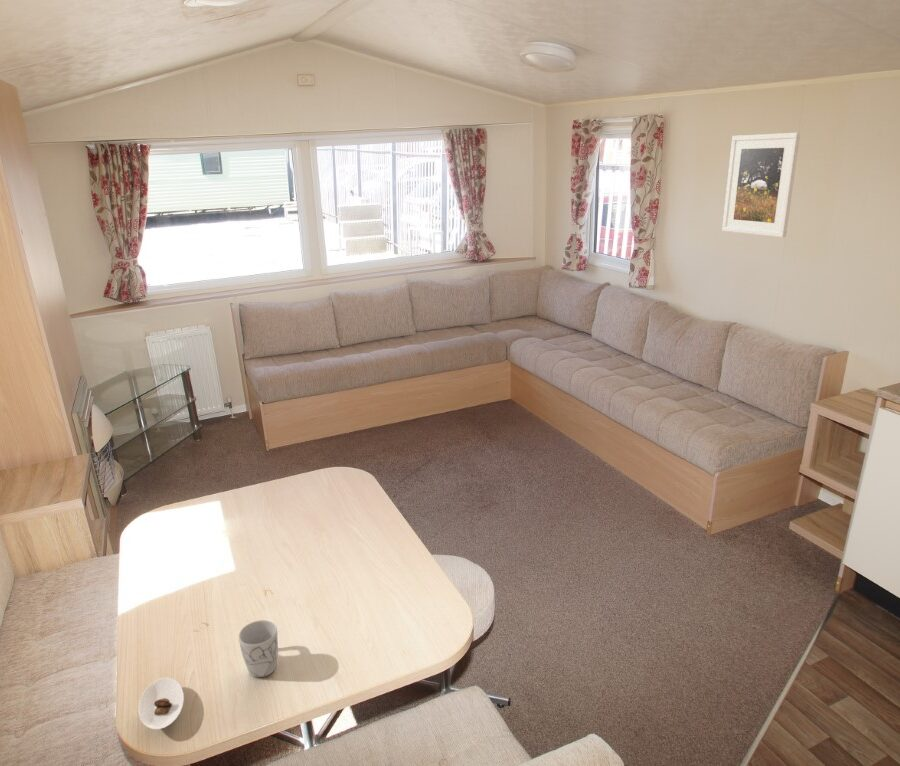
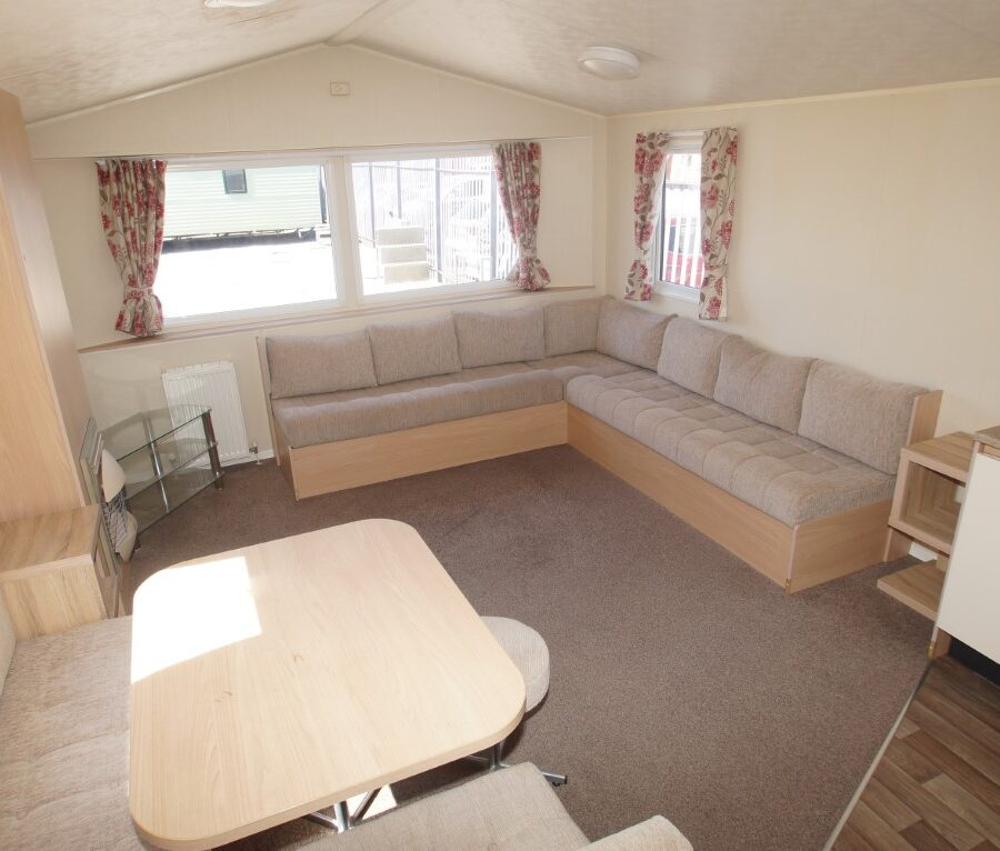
- saucer [137,677,185,730]
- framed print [721,132,801,238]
- mug [238,619,279,678]
